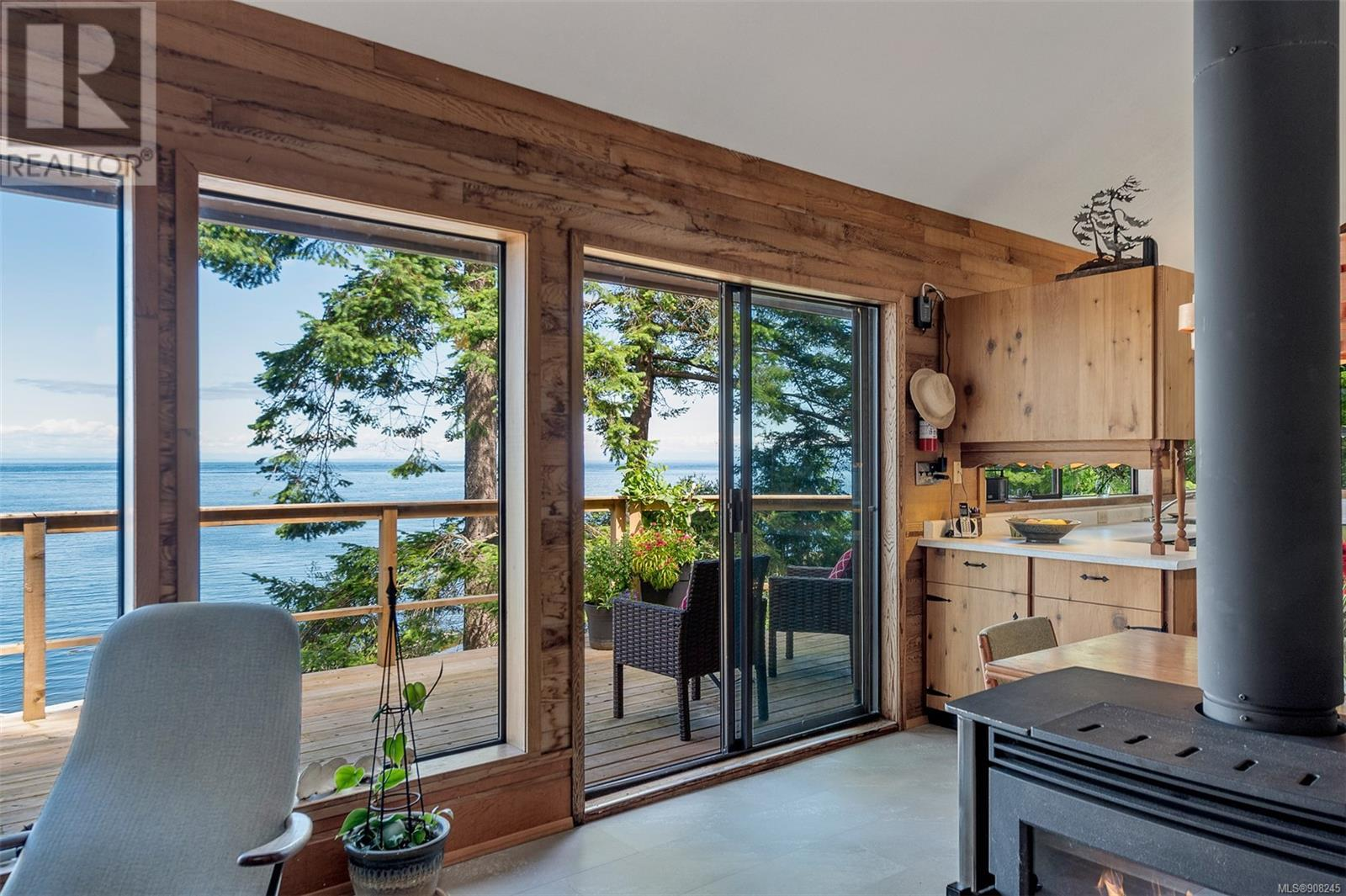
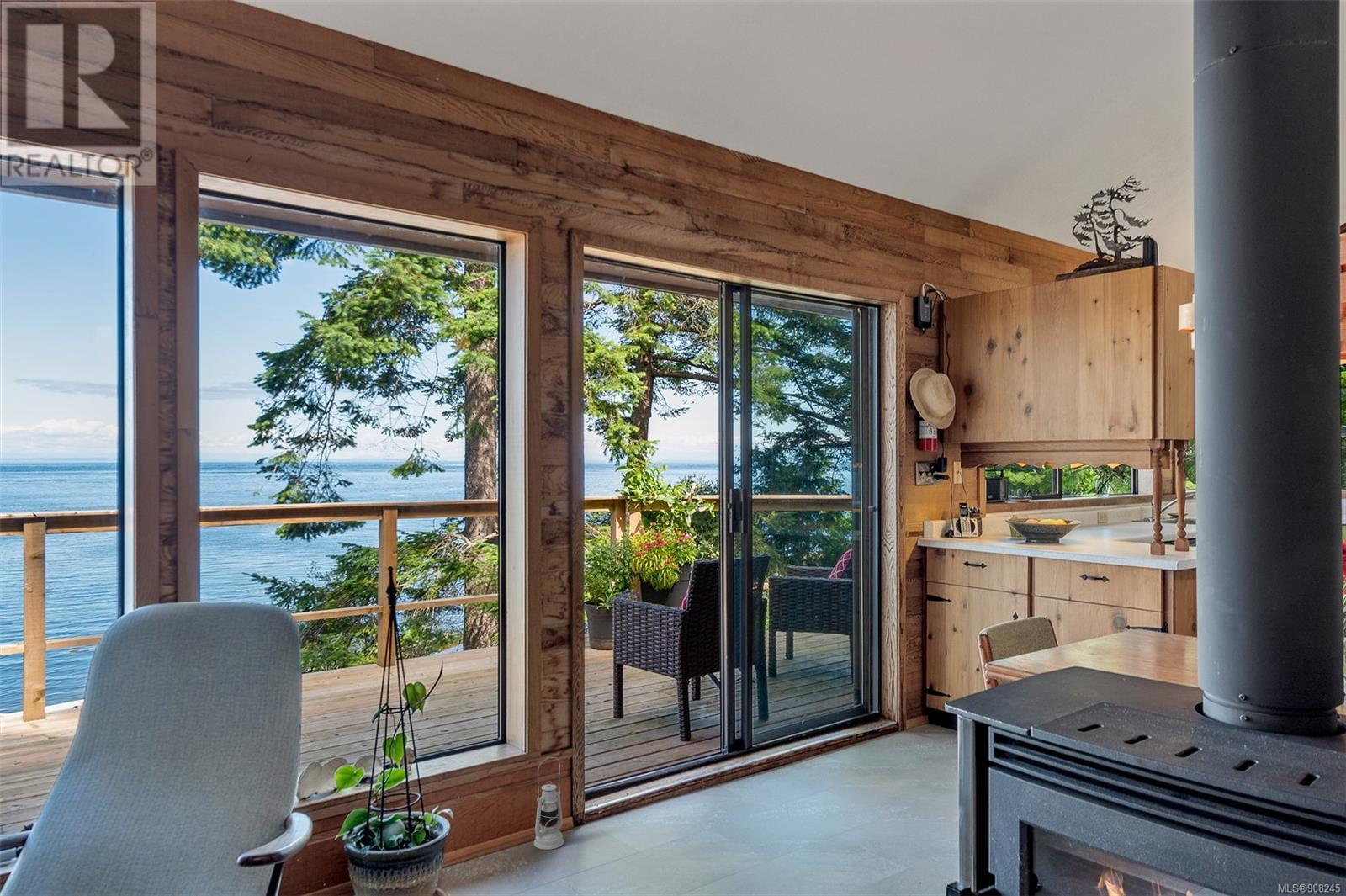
+ lantern [533,756,565,851]
